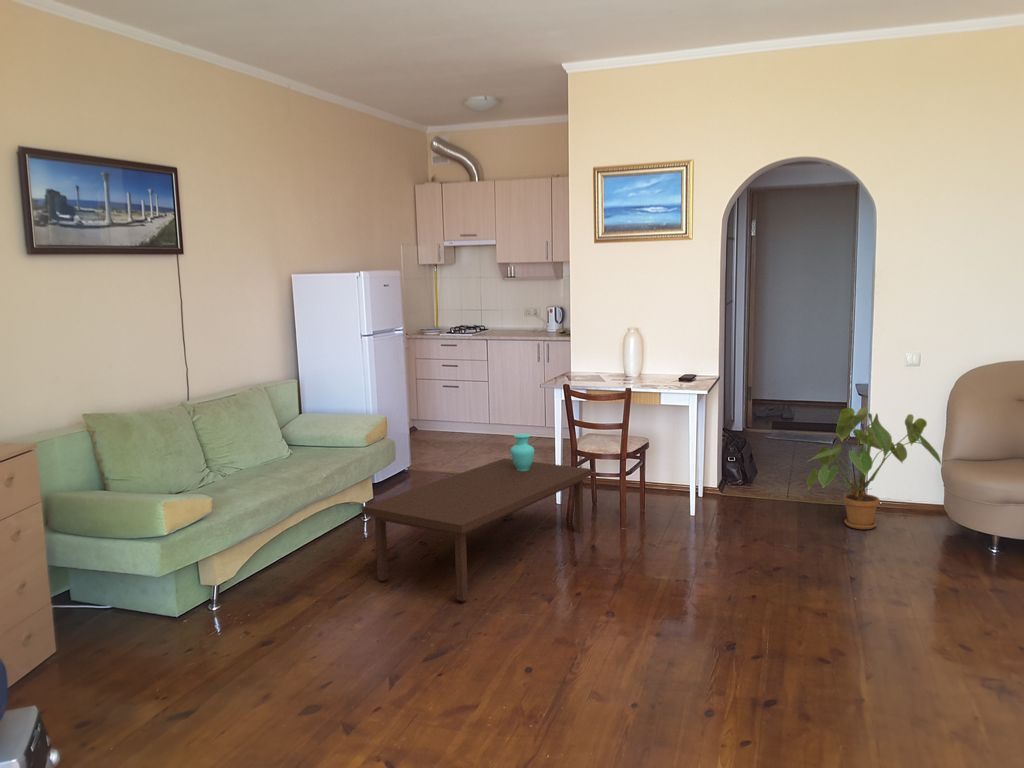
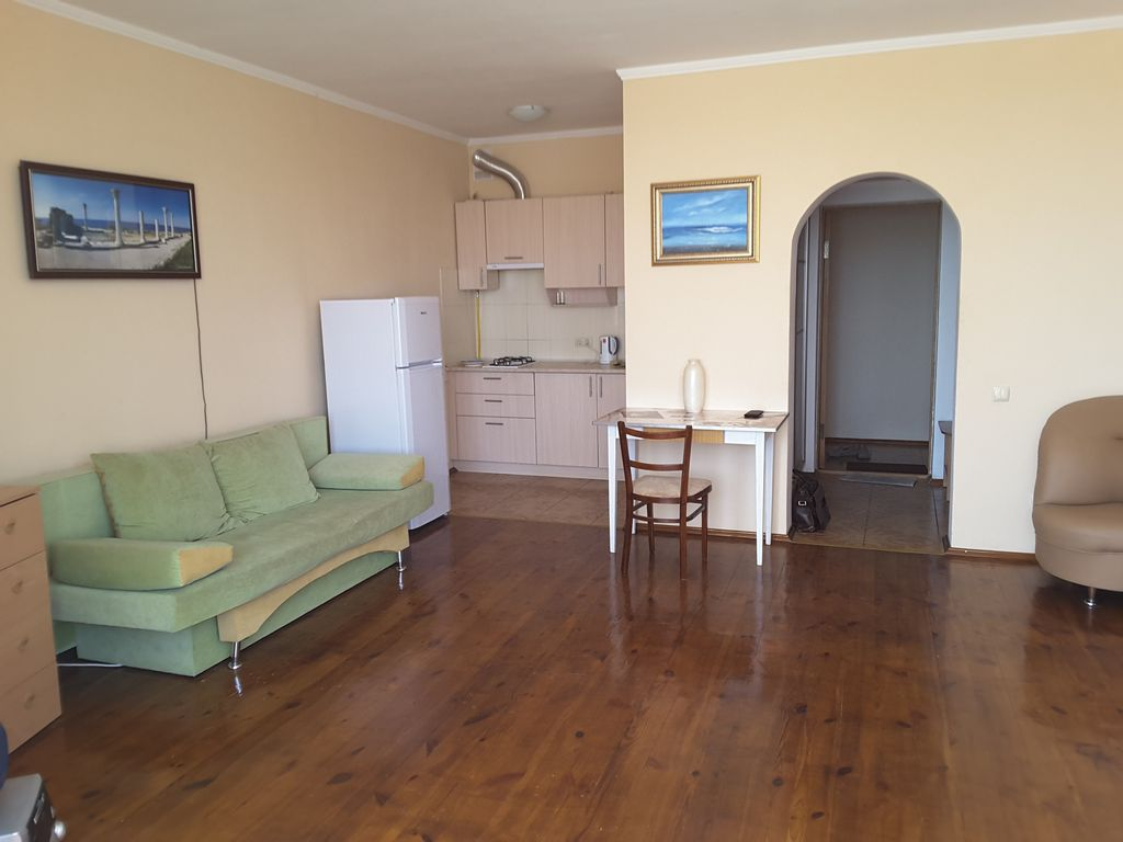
- house plant [806,406,943,530]
- coffee table [361,433,593,602]
